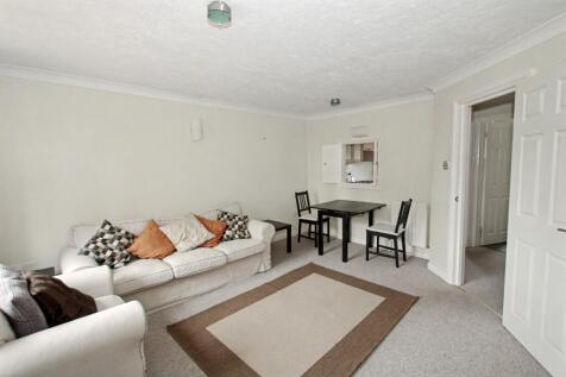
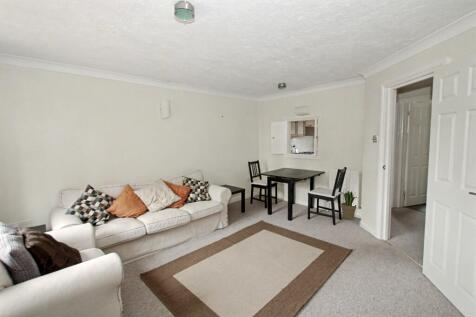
+ potted plant [339,190,358,220]
